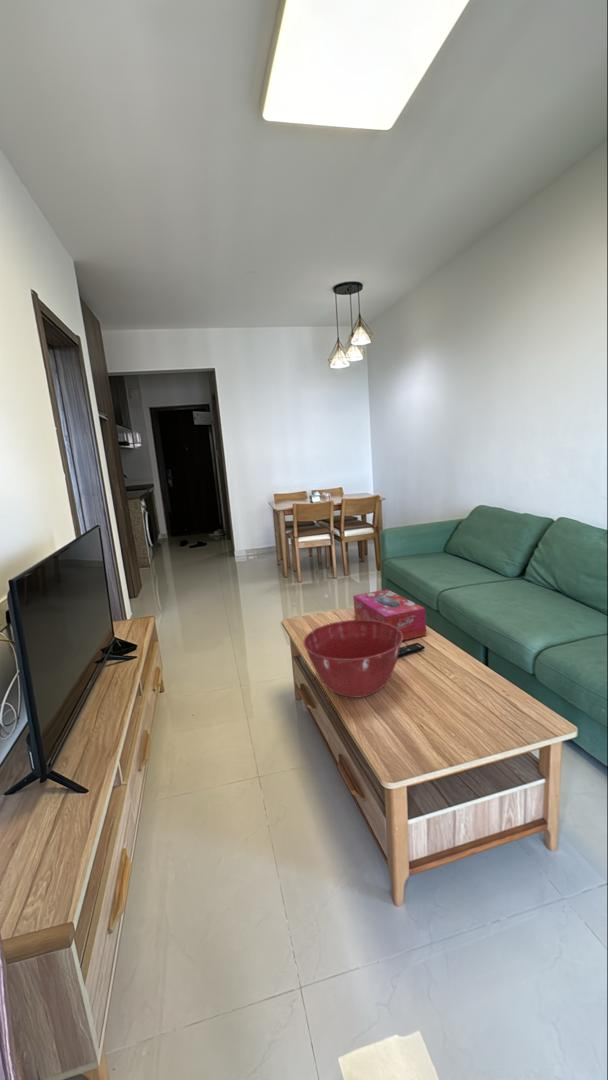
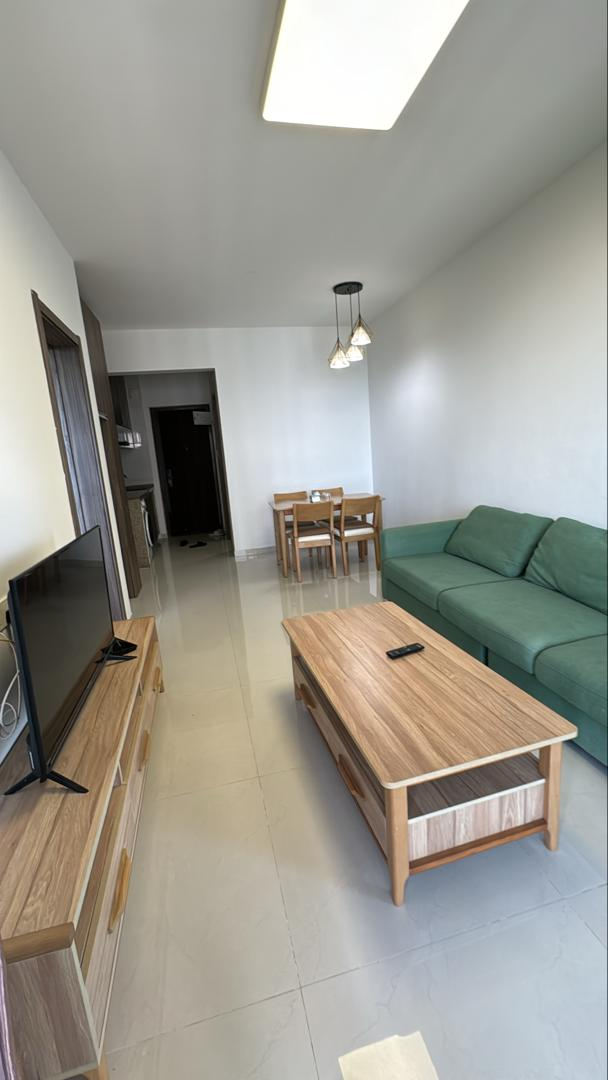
- mixing bowl [302,619,404,699]
- tissue box [352,588,428,641]
